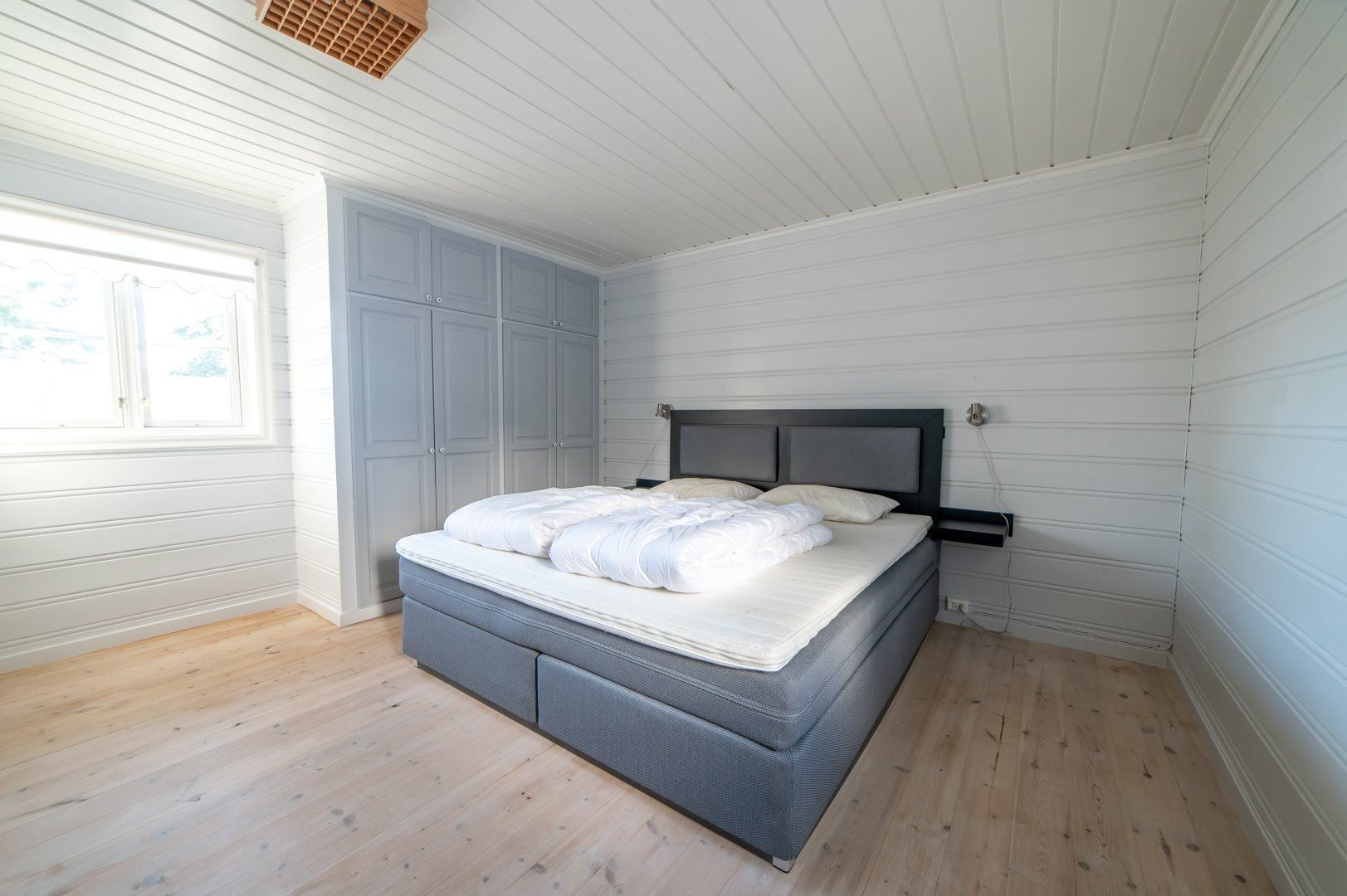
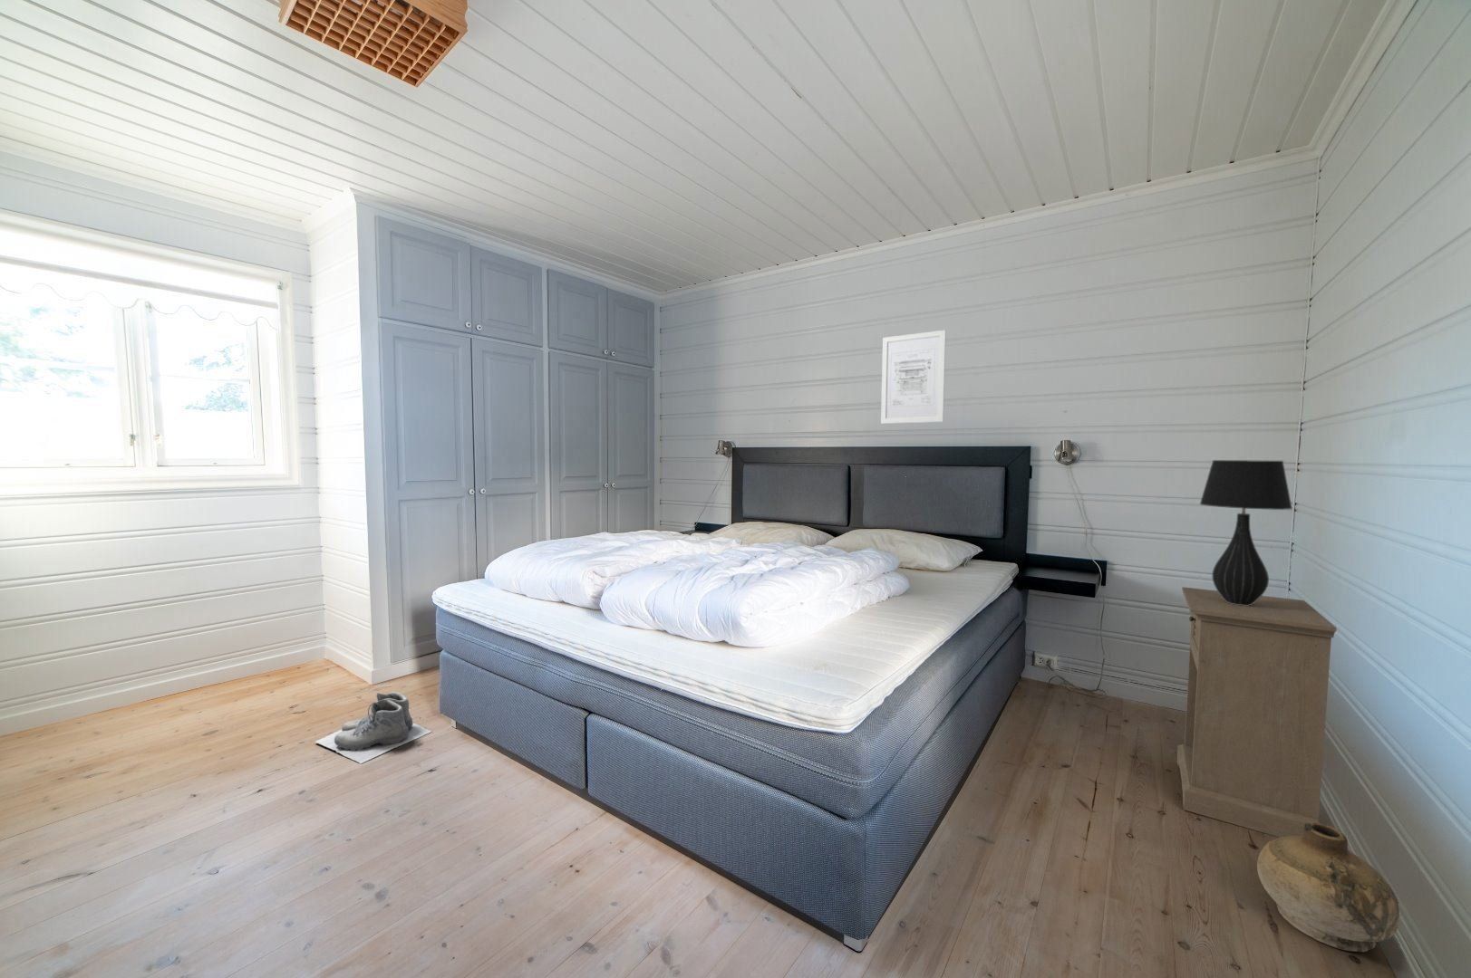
+ wall art [880,330,947,425]
+ table lamp [1199,460,1293,606]
+ boots [315,691,432,764]
+ ceramic jug [1256,822,1400,953]
+ nightstand [1176,586,1338,837]
